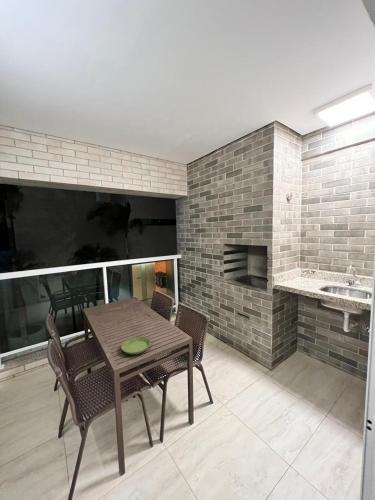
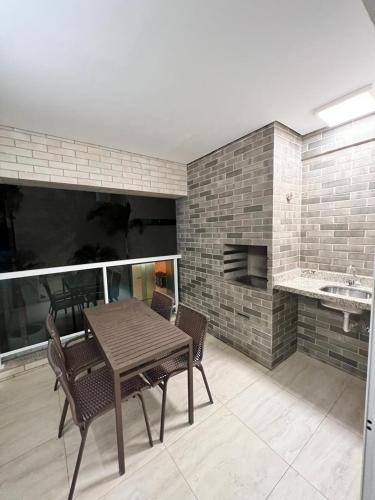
- saucer [120,336,152,355]
